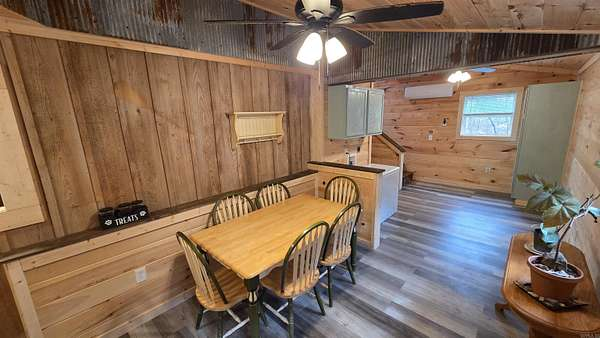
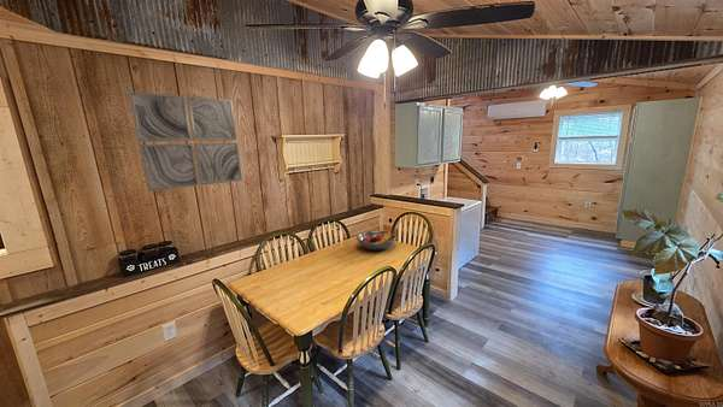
+ fruit bowl [355,230,398,252]
+ wall art [127,90,243,193]
